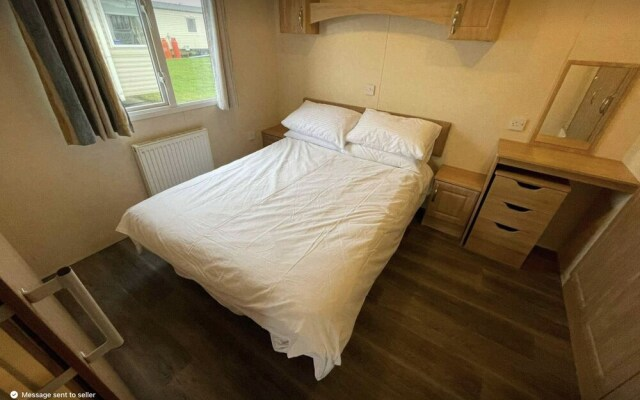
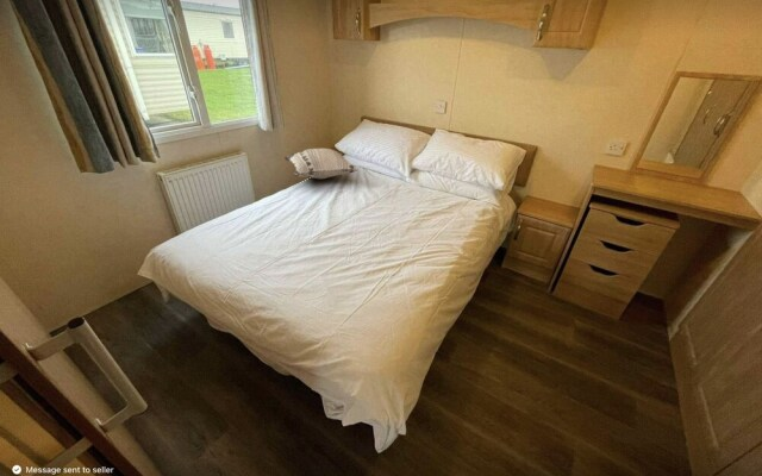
+ decorative pillow [283,148,360,180]
